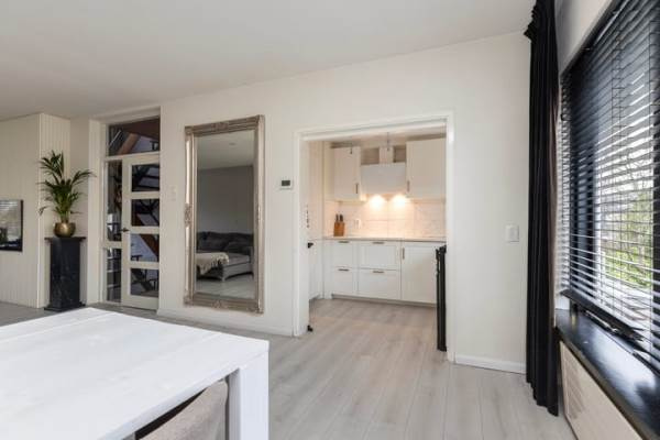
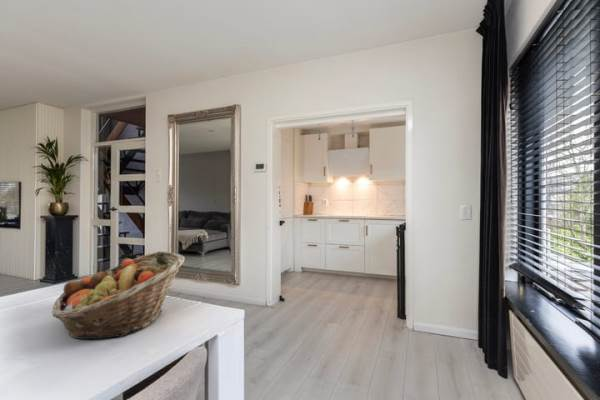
+ fruit basket [51,250,186,340]
